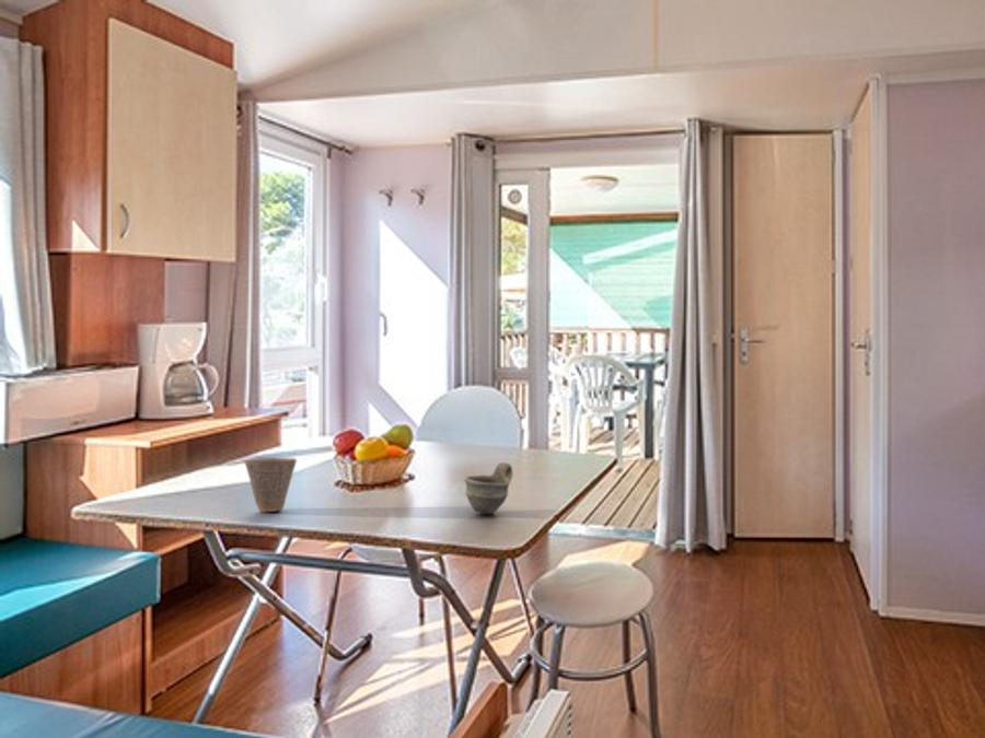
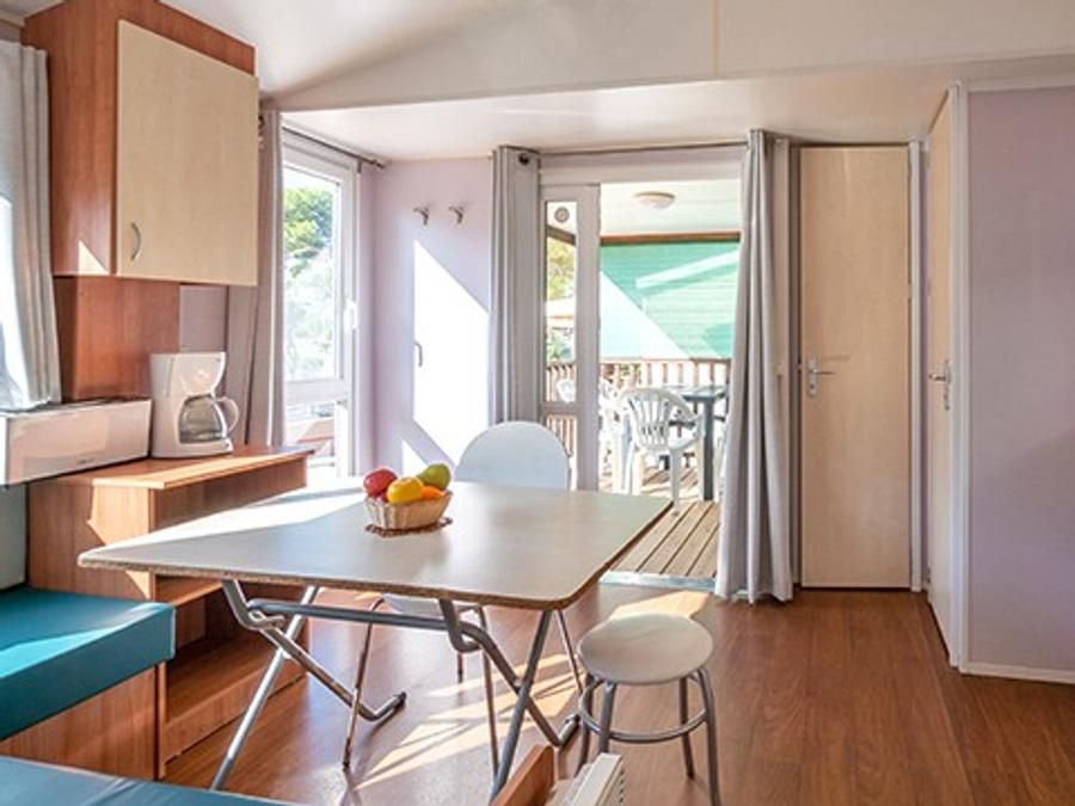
- cup [463,461,513,515]
- cup [243,456,298,513]
